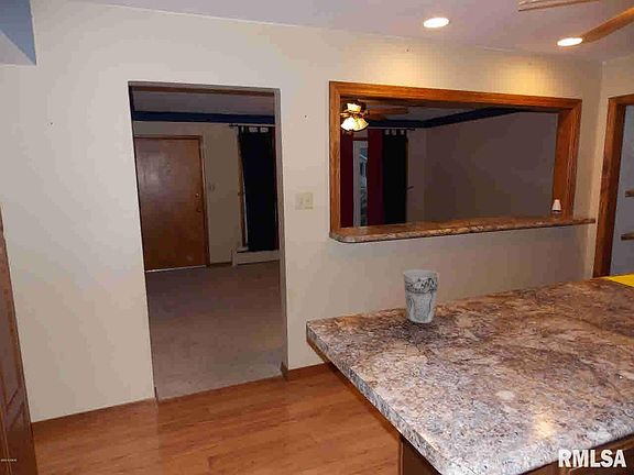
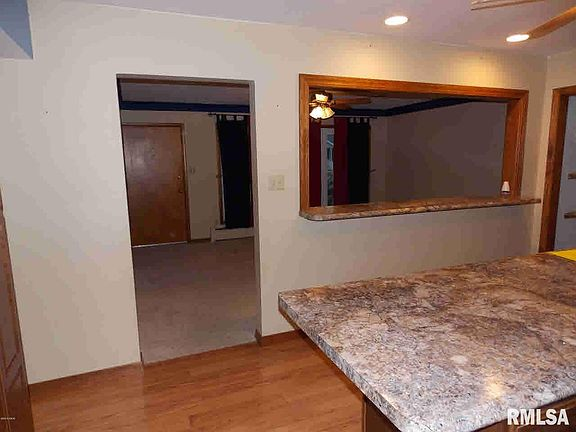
- cup [403,268,440,324]
